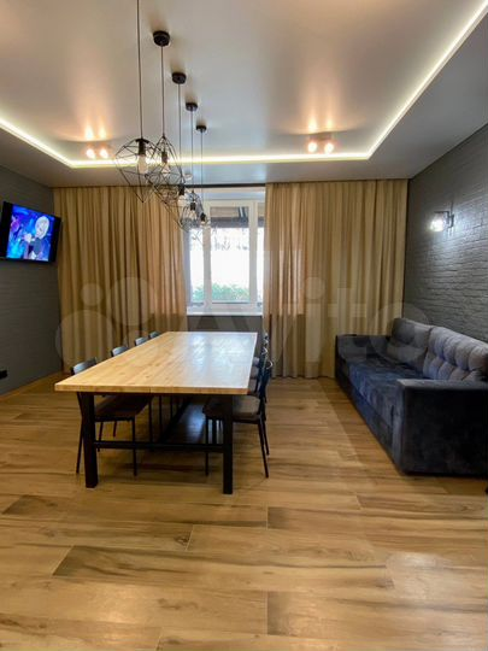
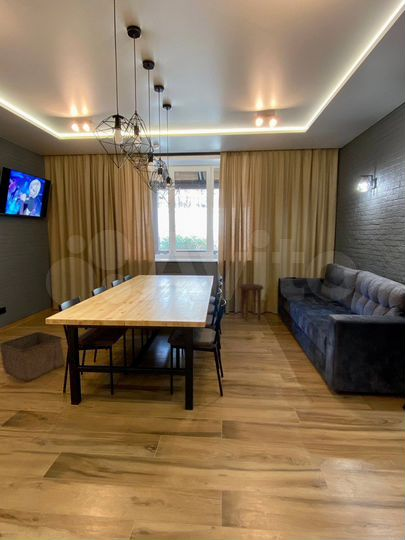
+ side table [238,283,265,322]
+ storage bin [0,331,66,383]
